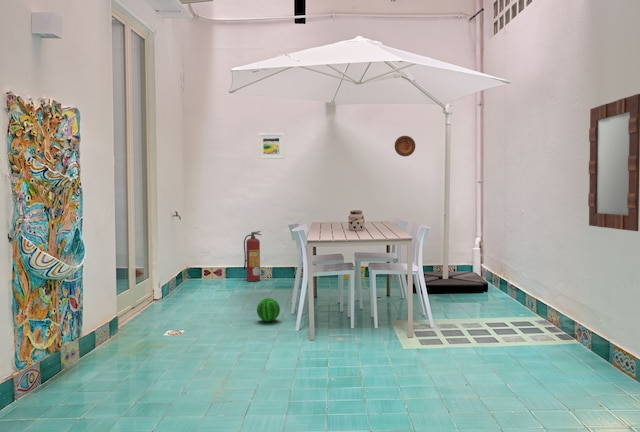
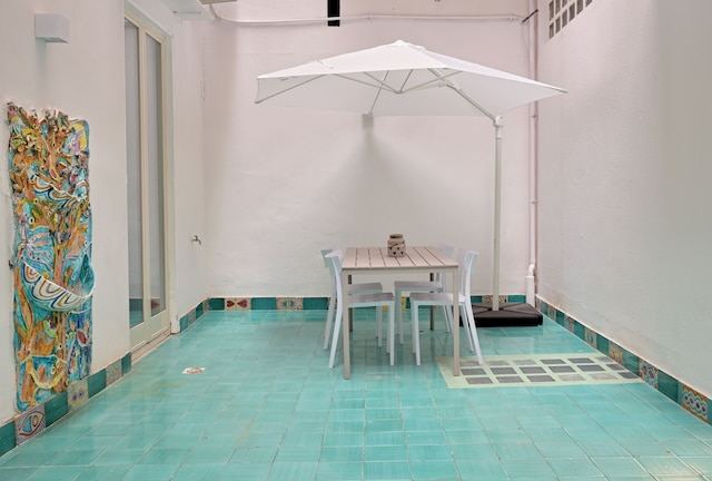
- ball [256,297,281,322]
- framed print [257,132,285,160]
- fire extinguisher [243,230,262,282]
- decorative plate [394,135,416,157]
- home mirror [587,93,640,232]
